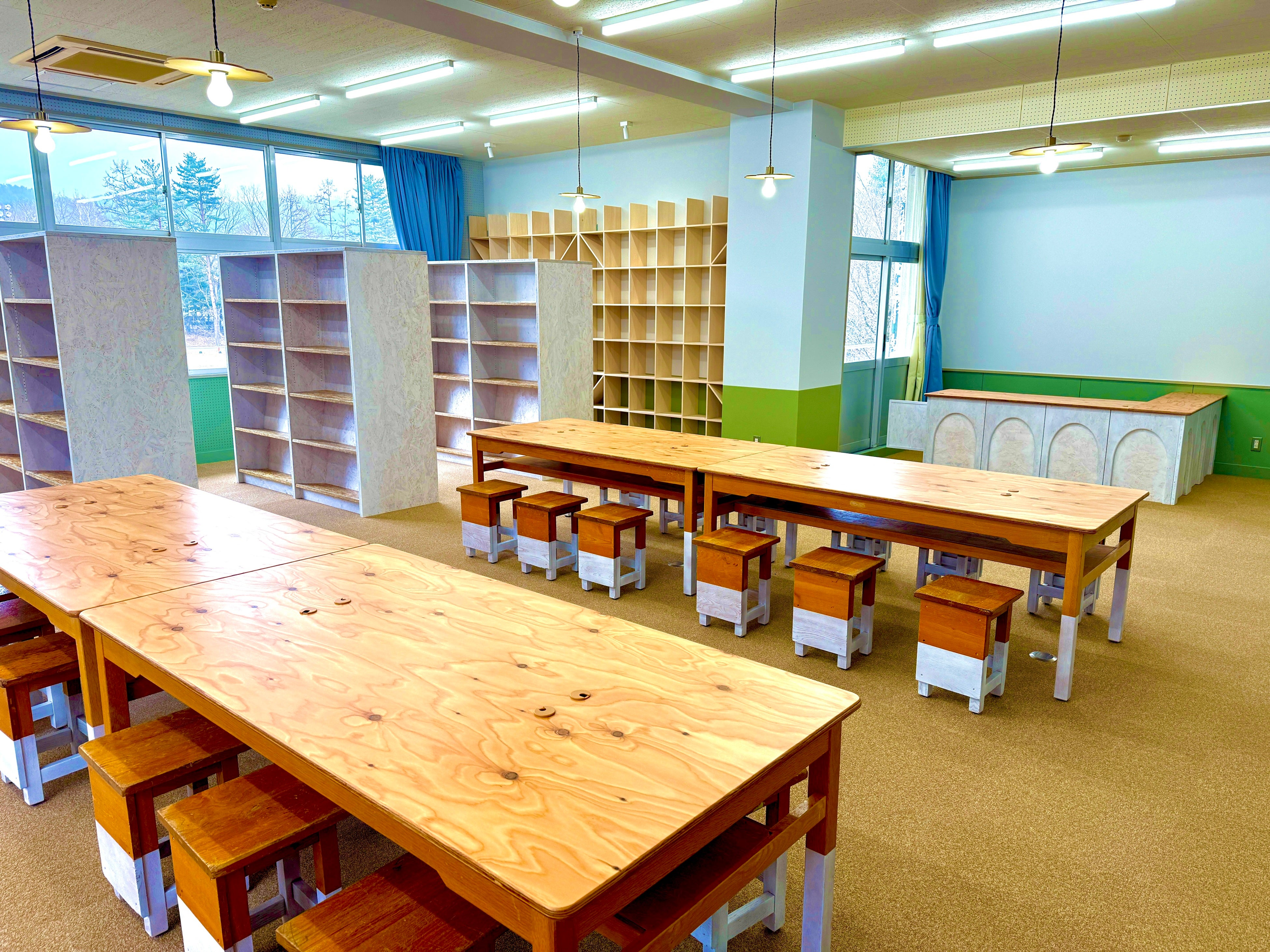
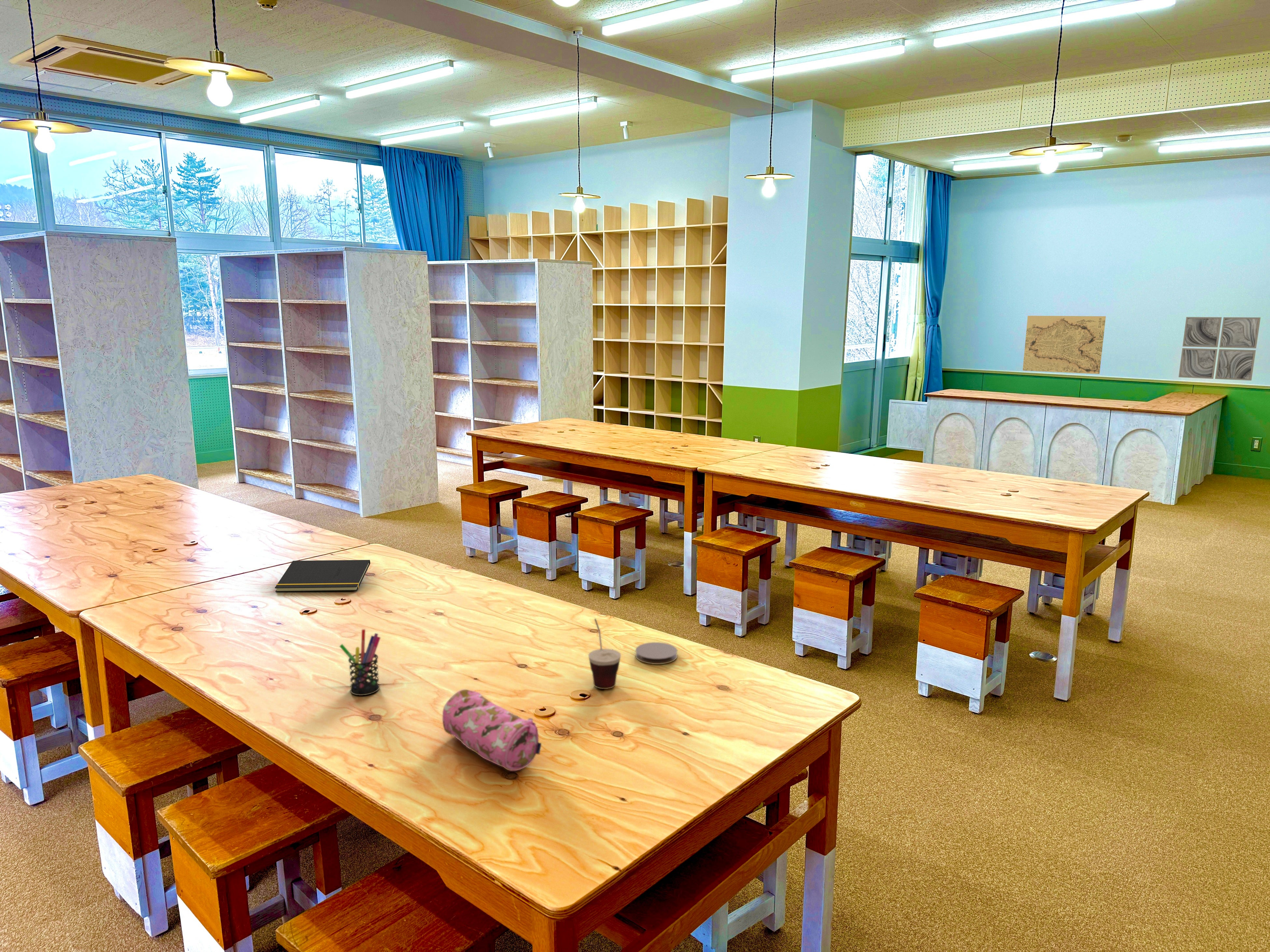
+ wall art [1178,317,1261,381]
+ coaster [635,642,678,665]
+ cup [588,618,621,689]
+ notepad [275,559,371,592]
+ map [1023,315,1106,374]
+ pen holder [339,629,381,696]
+ pencil case [442,689,542,771]
